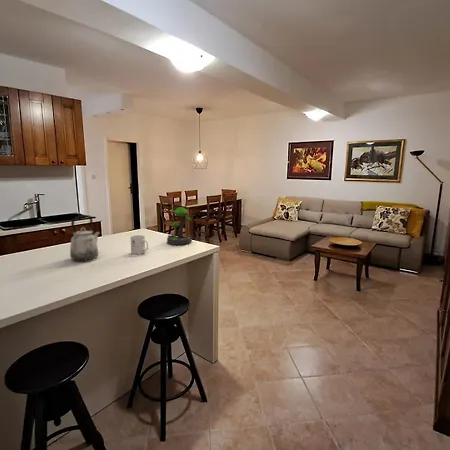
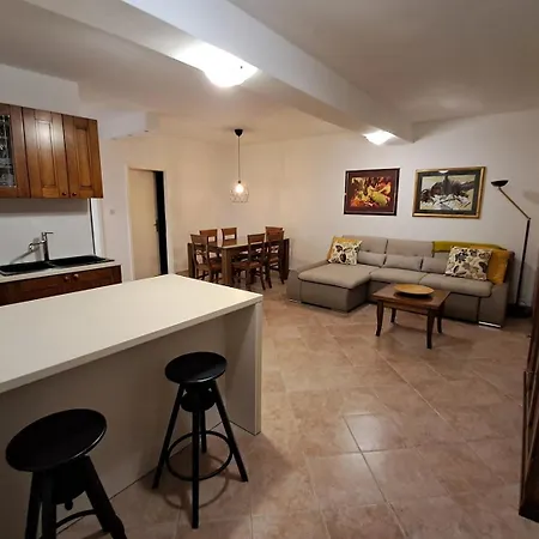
- mug [130,234,149,255]
- kettle [69,215,101,262]
- plant [166,206,193,246]
